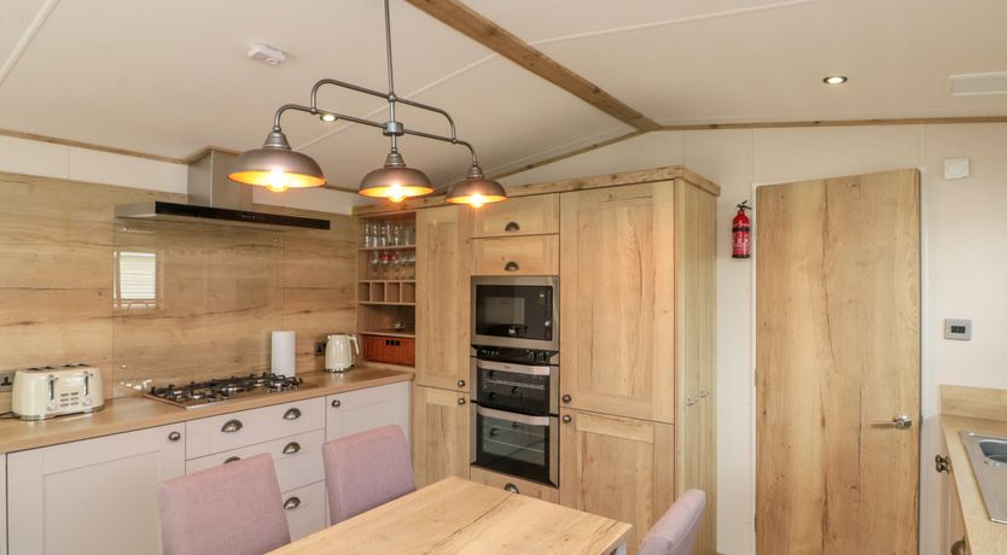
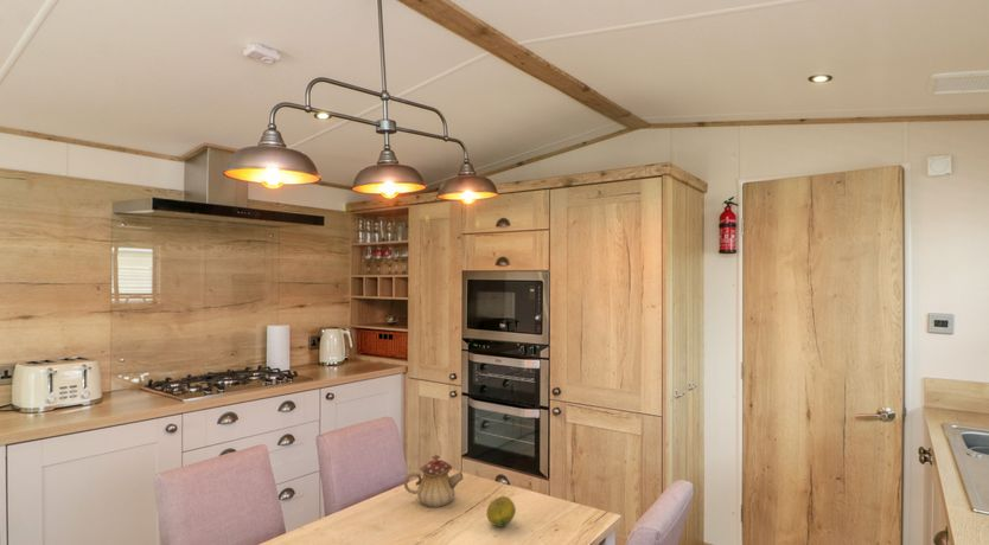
+ teapot [403,454,465,508]
+ fruit [485,495,517,528]
